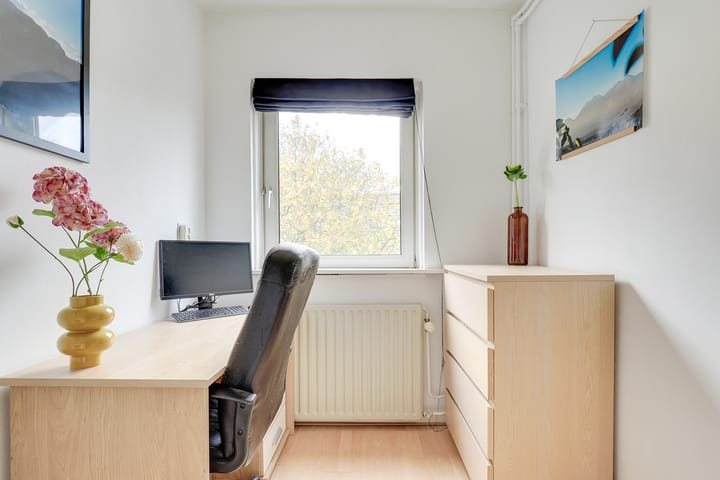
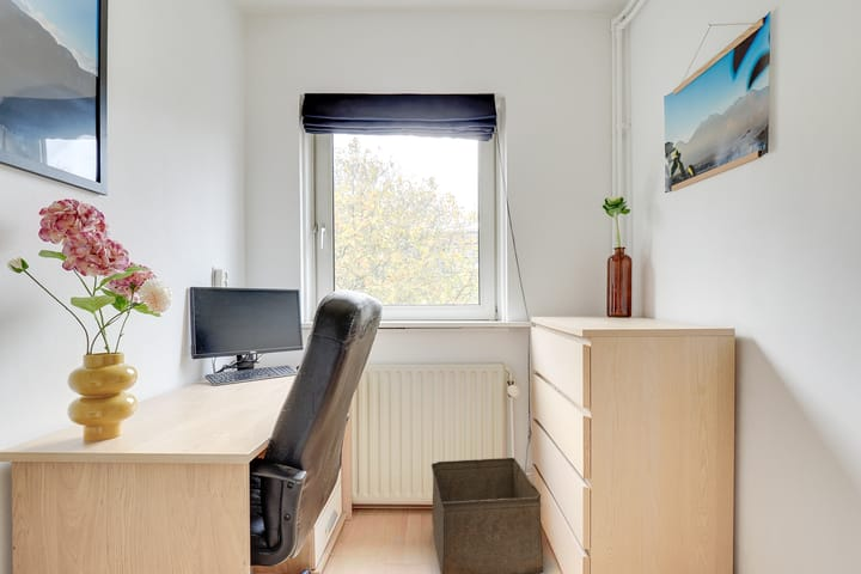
+ storage bin [430,457,544,574]
